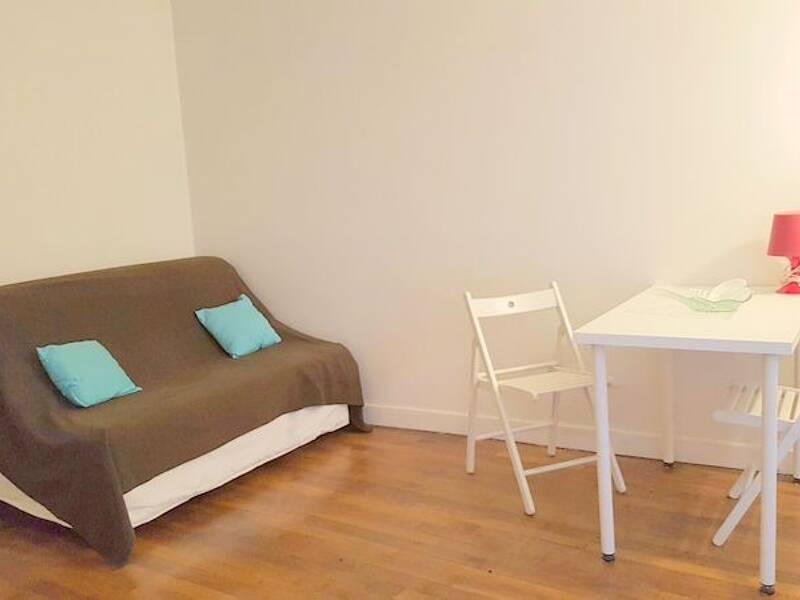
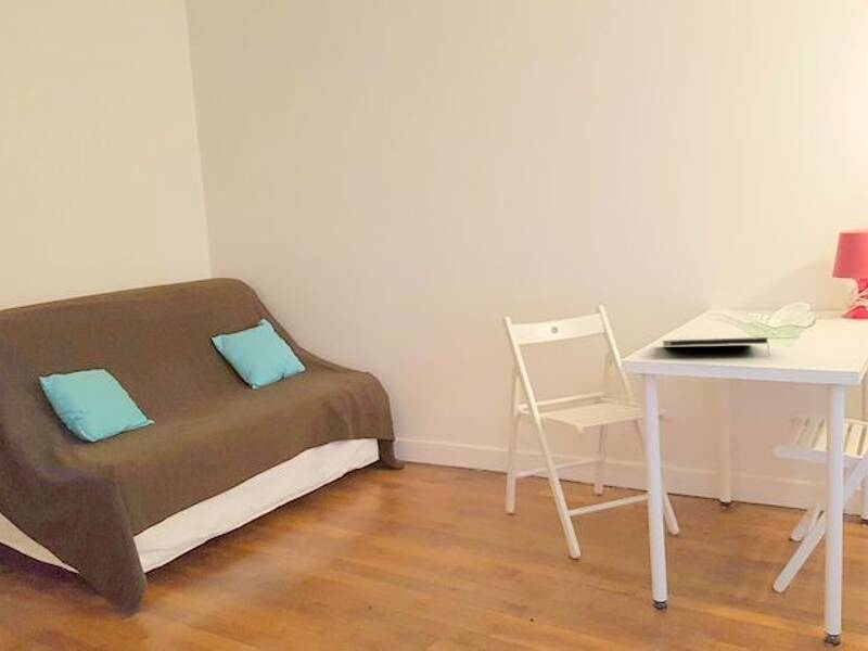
+ notepad [661,336,770,356]
